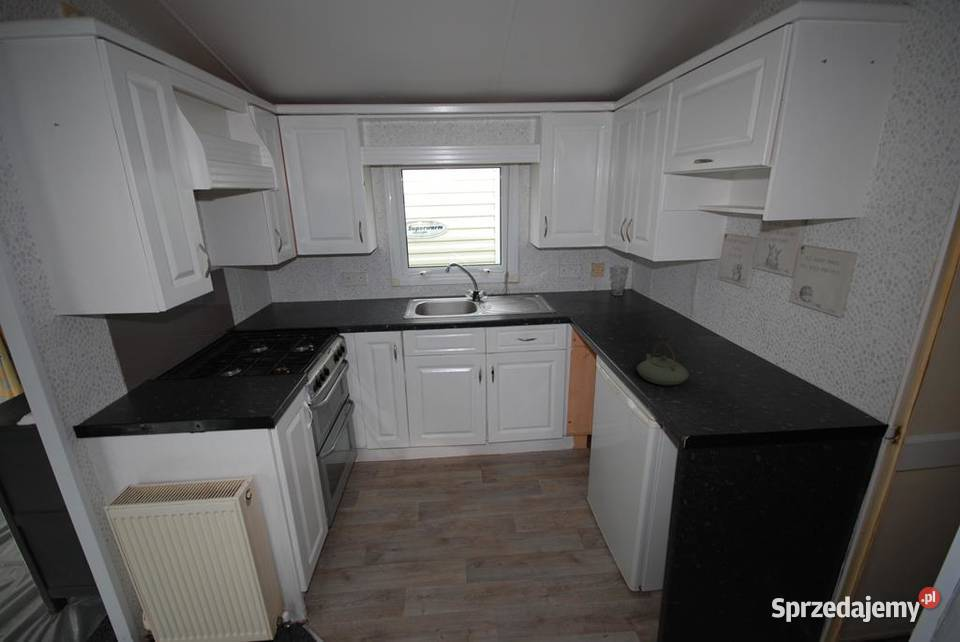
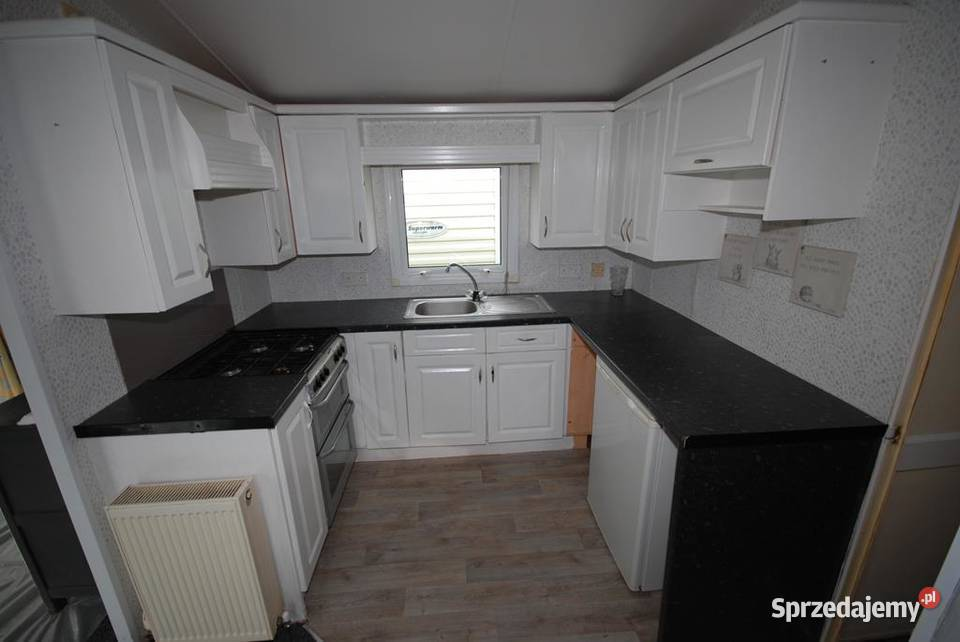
- teapot [636,341,690,387]
